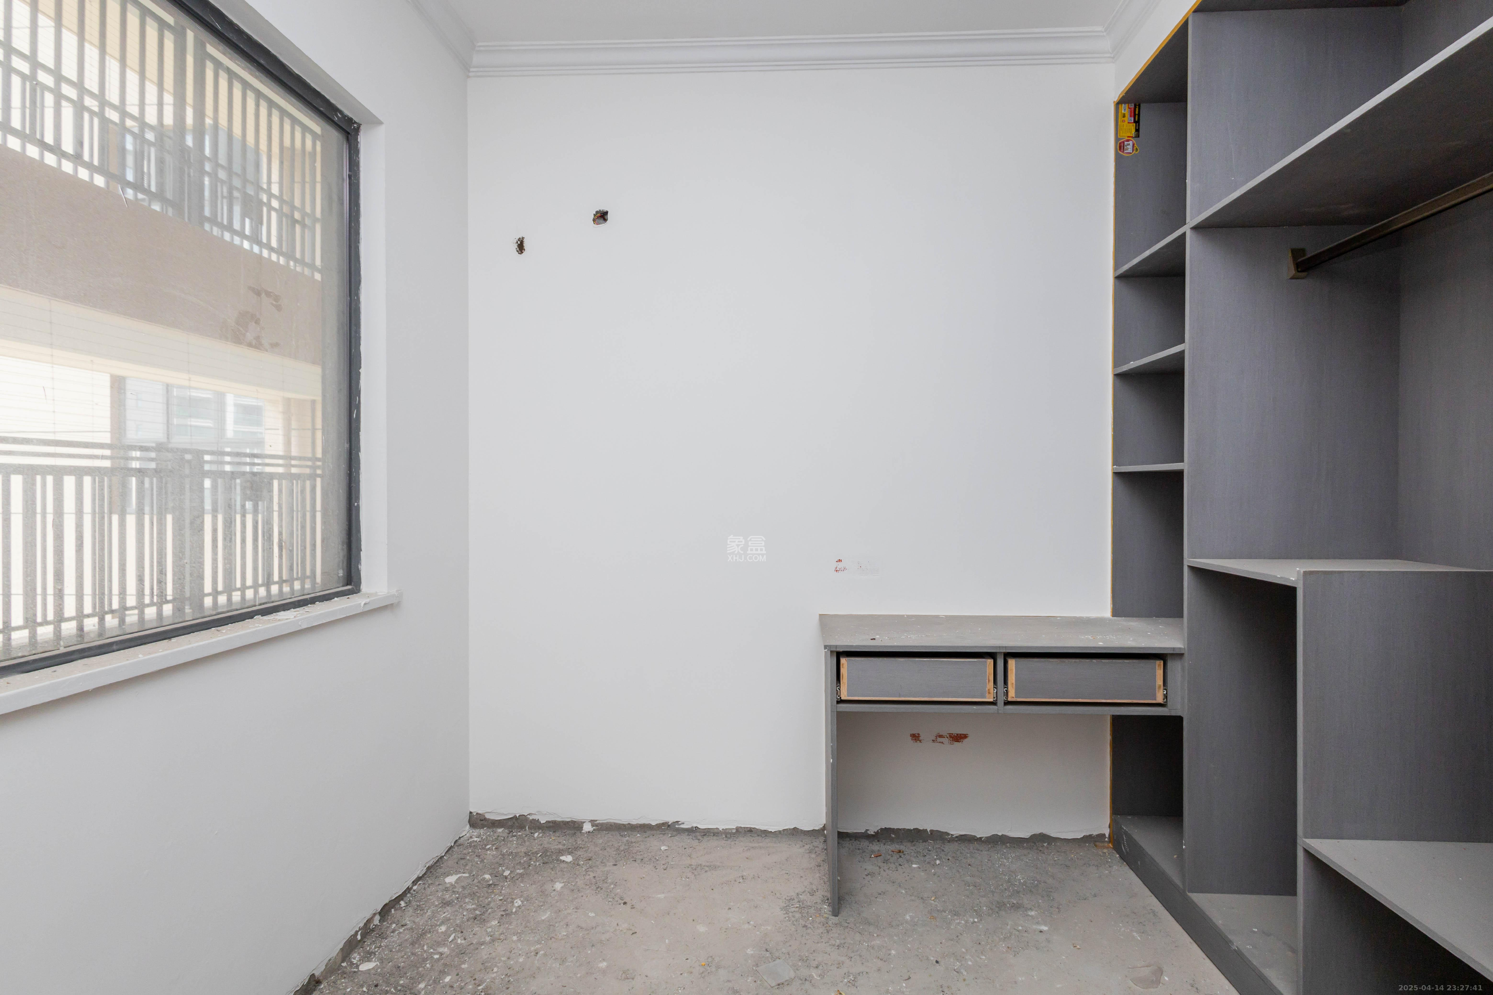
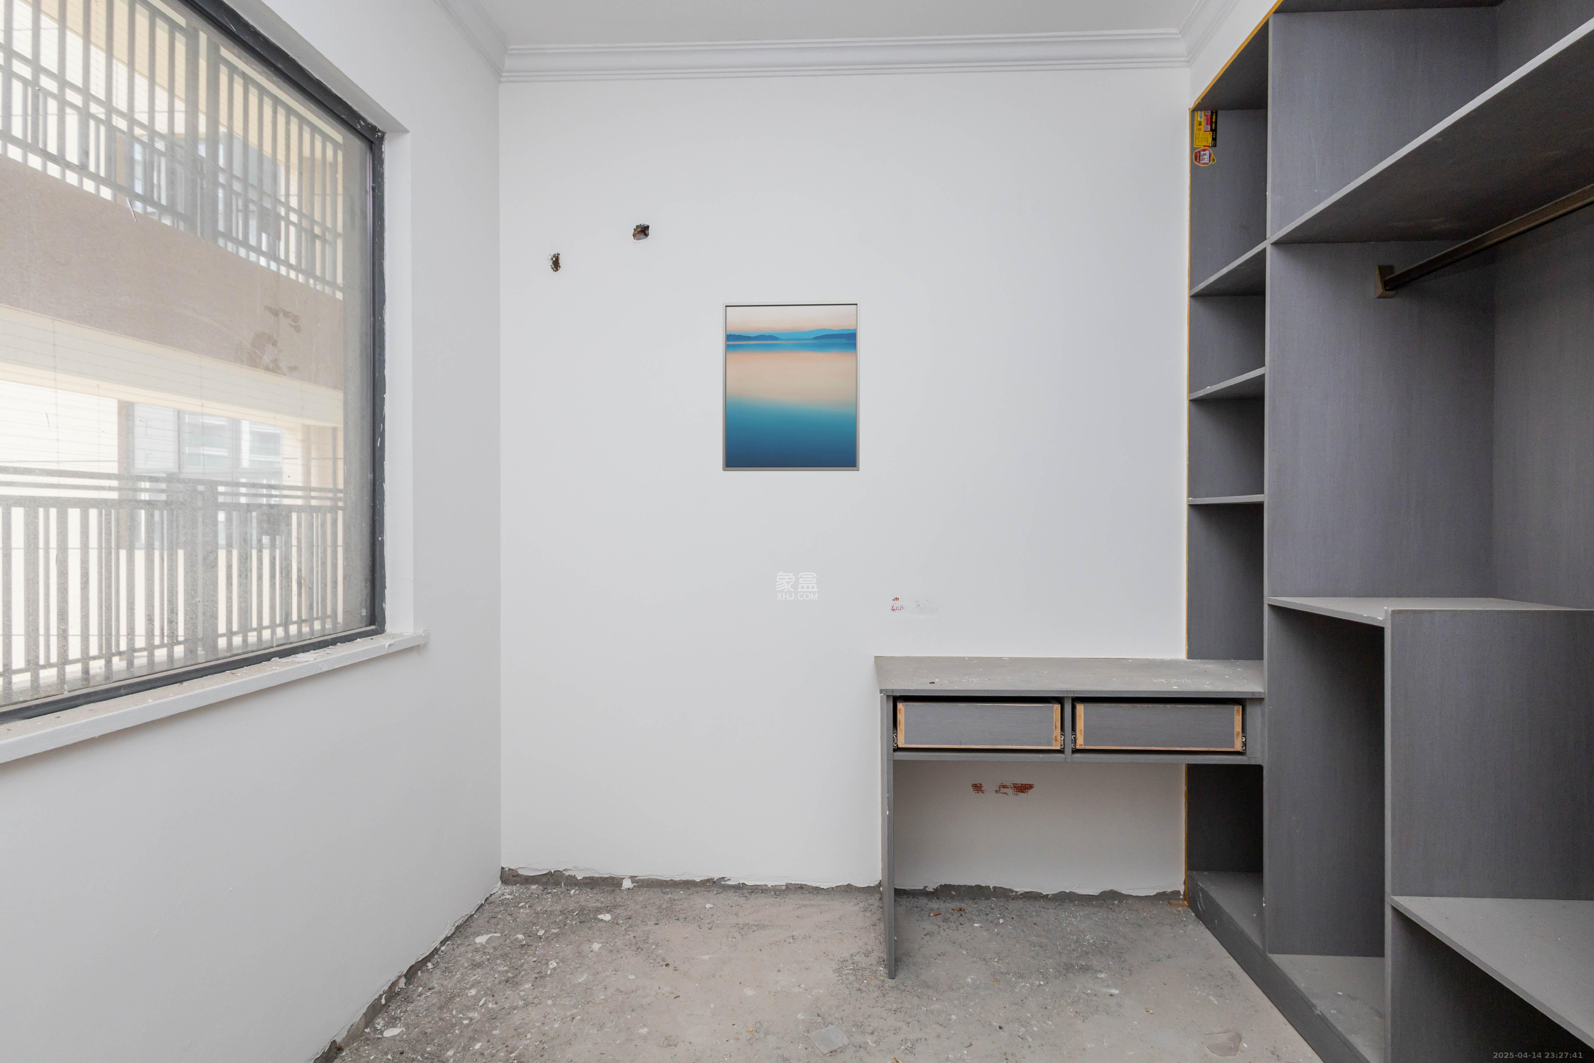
+ wall art [722,300,860,472]
